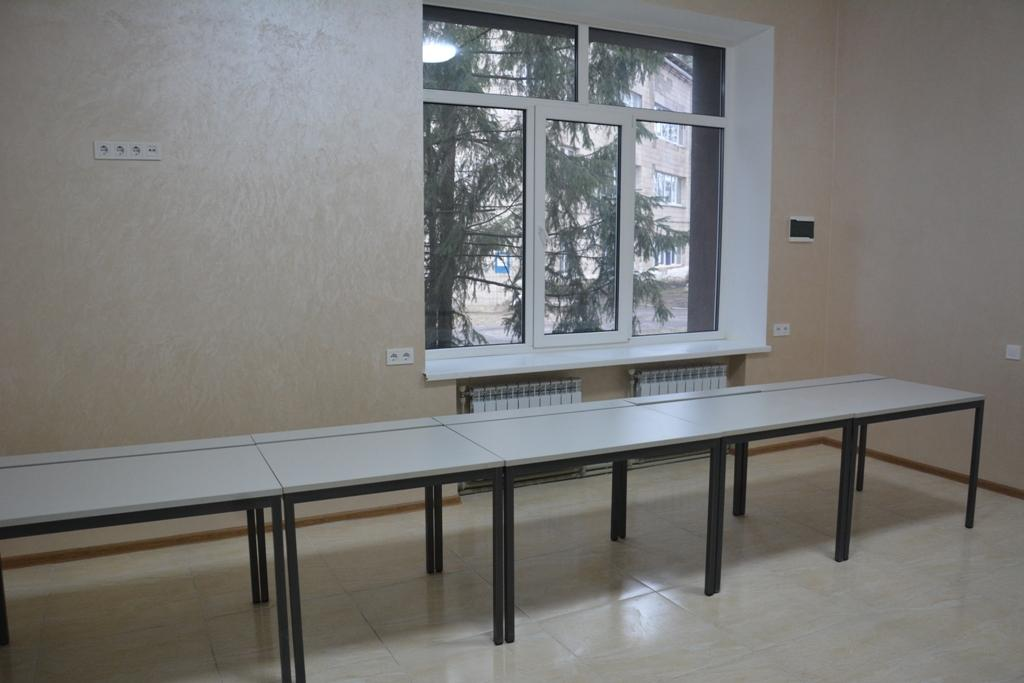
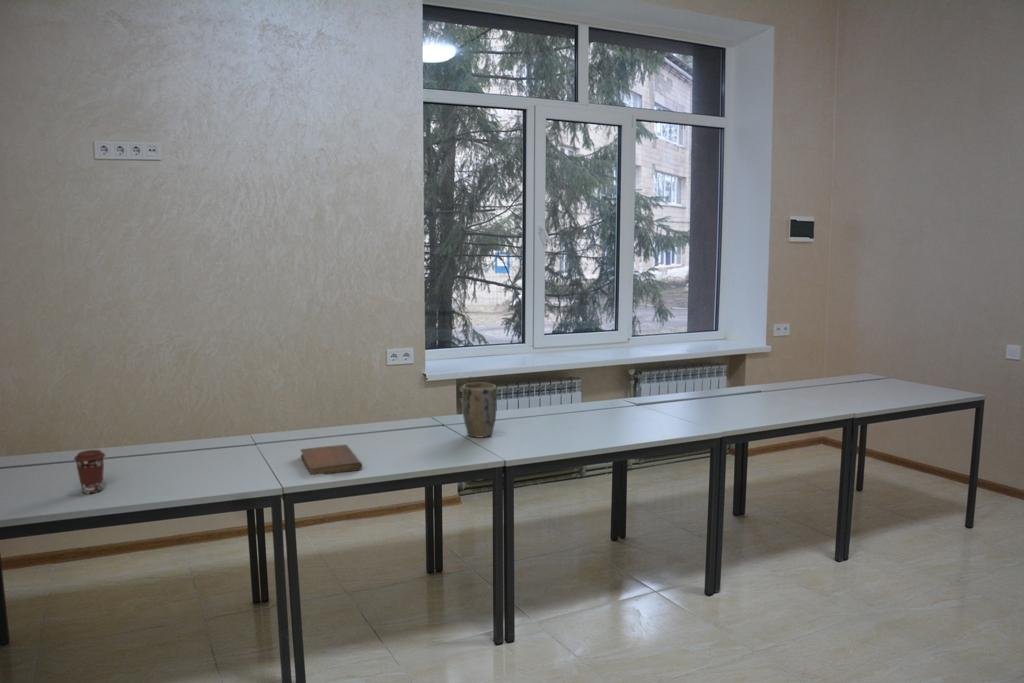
+ notebook [299,444,363,476]
+ coffee cup [73,449,106,495]
+ plant pot [461,382,498,438]
